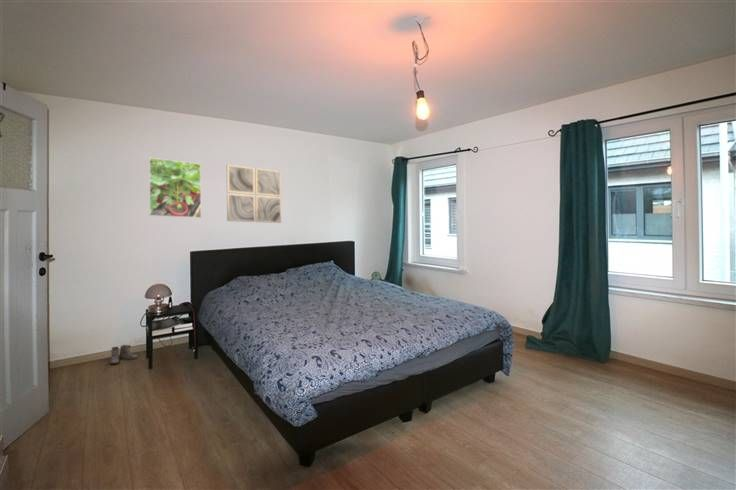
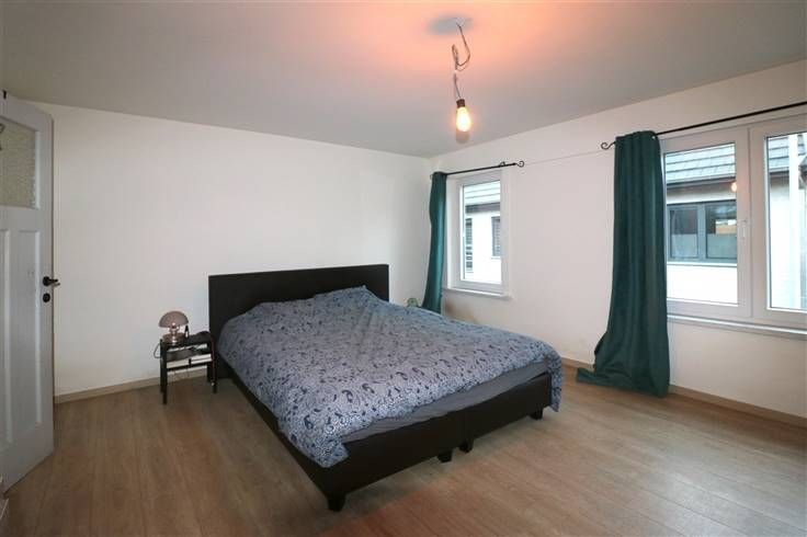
- boots [108,344,138,365]
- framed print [148,157,202,219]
- wall art [226,164,282,224]
